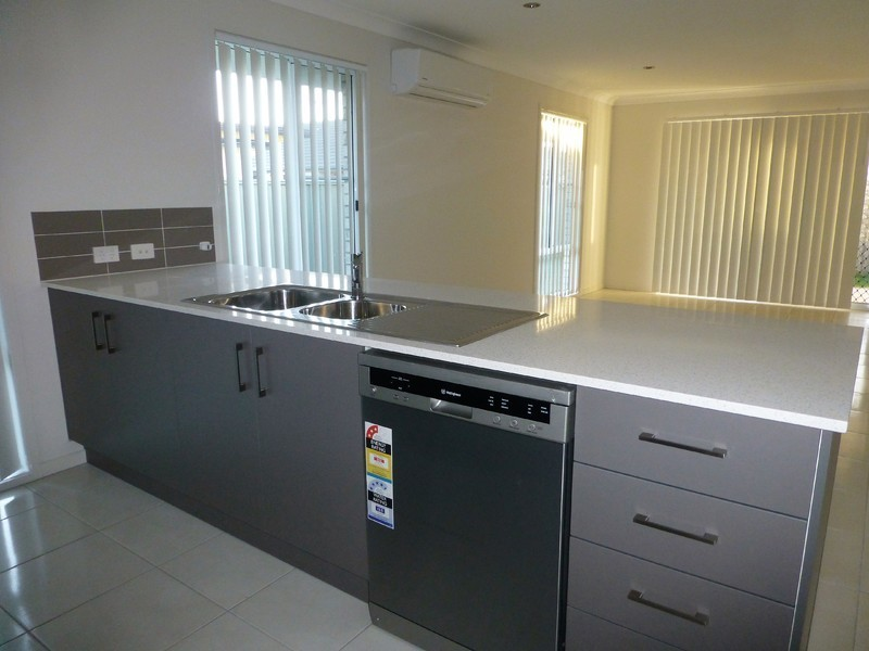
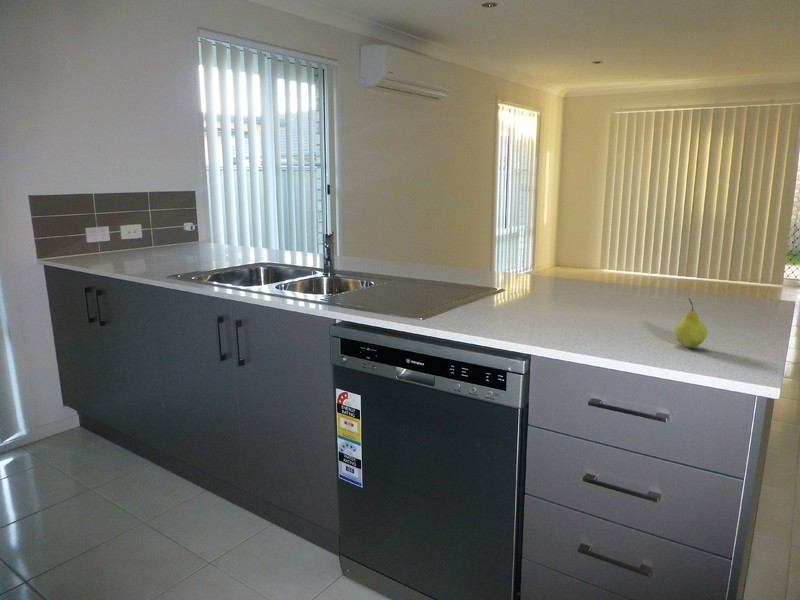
+ fruit [673,298,709,349]
